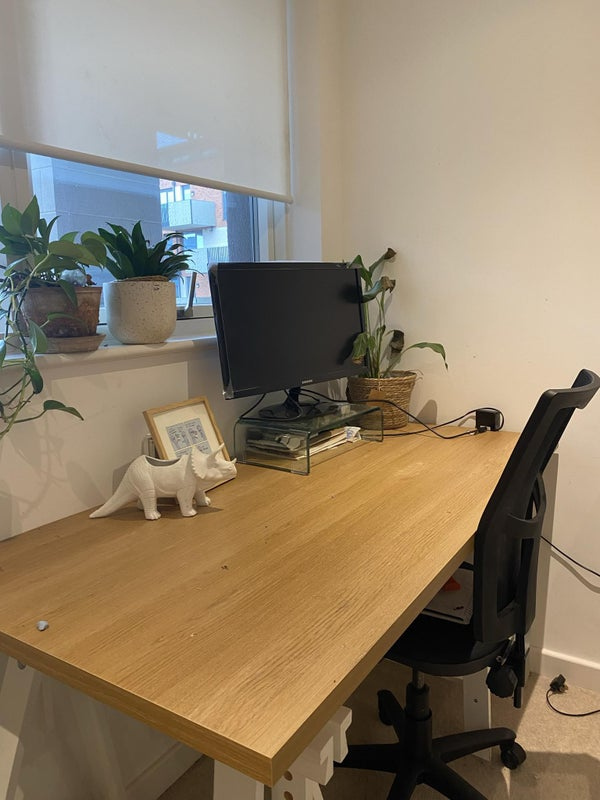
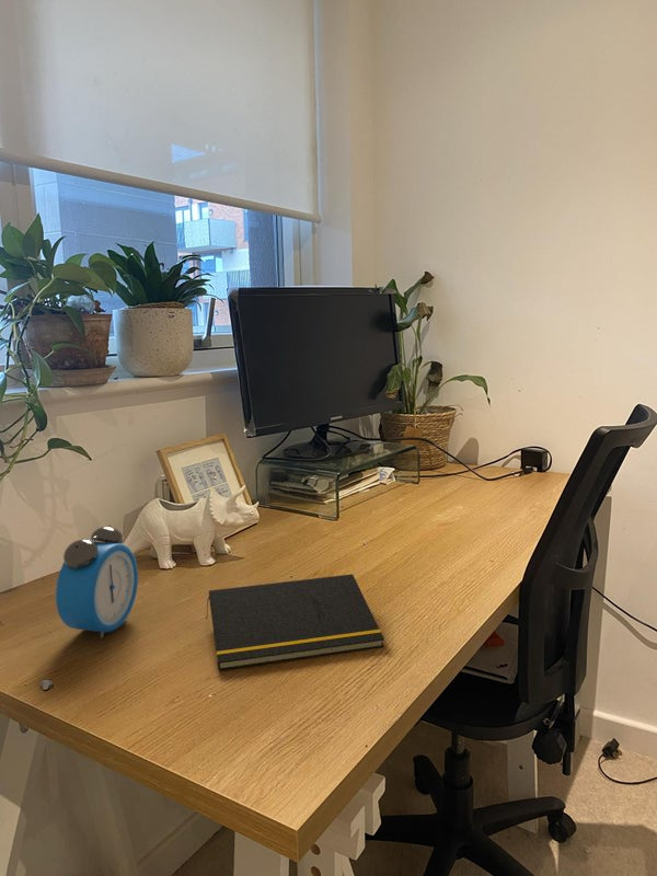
+ alarm clock [55,525,139,639]
+ notepad [205,573,385,671]
